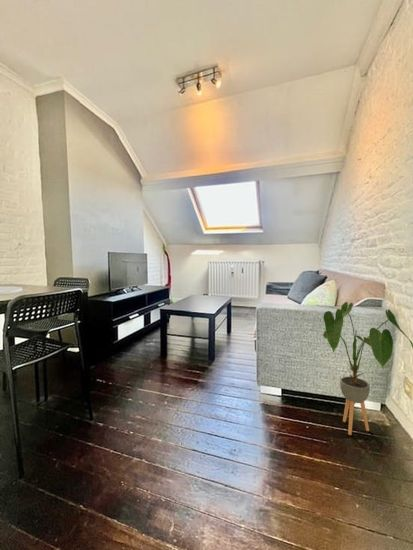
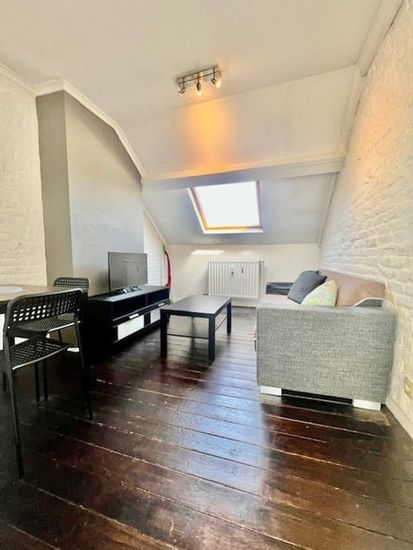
- house plant [322,301,413,436]
